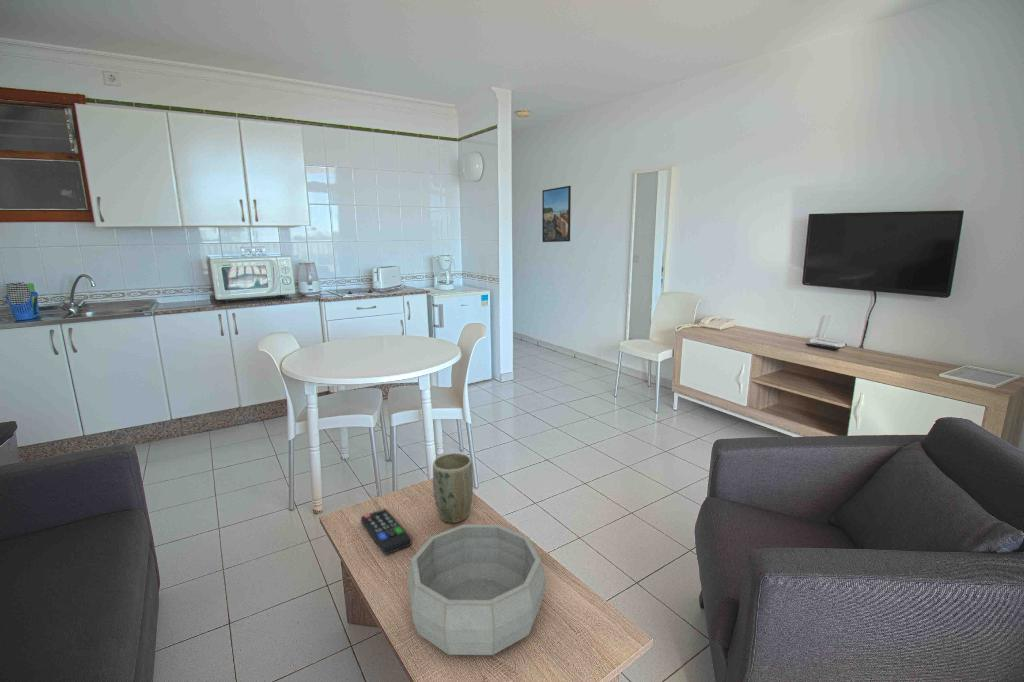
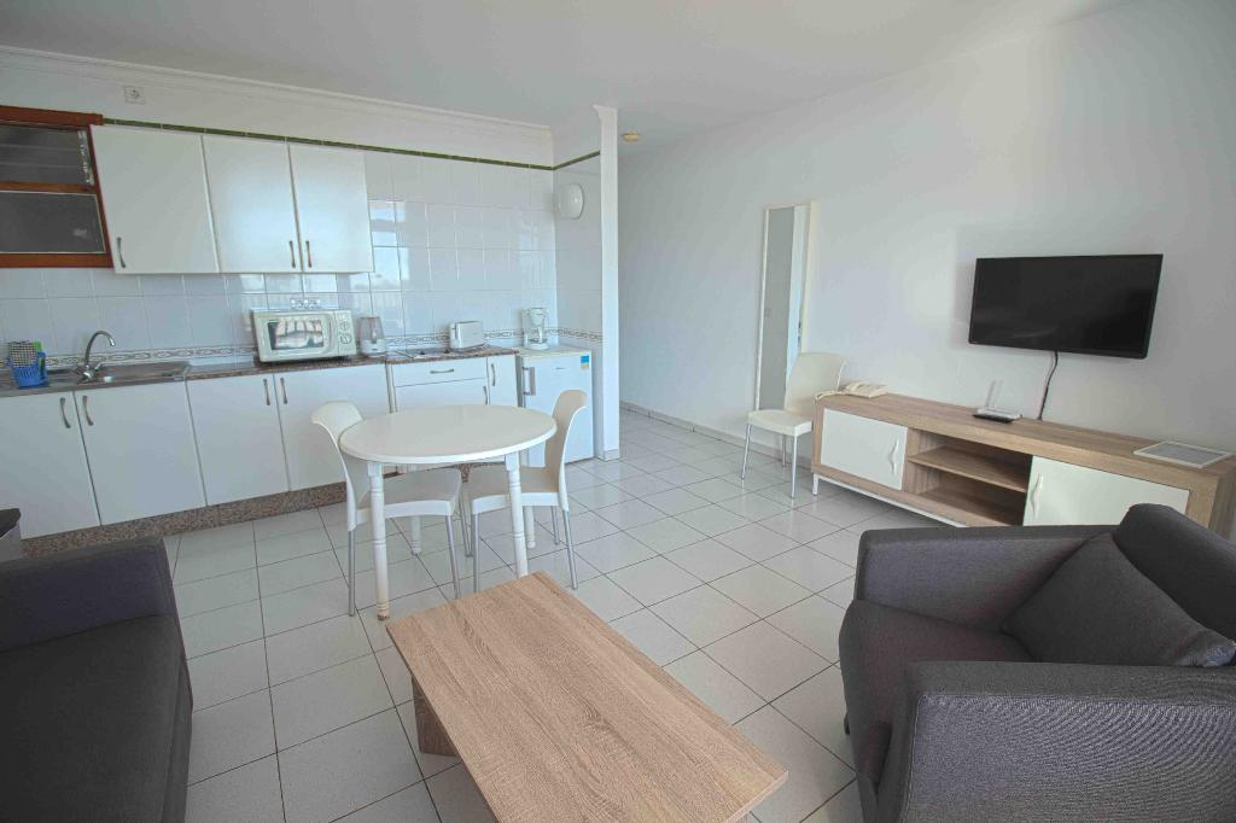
- decorative bowl [406,523,547,656]
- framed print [541,185,572,243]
- plant pot [432,452,474,524]
- remote control [360,508,412,555]
